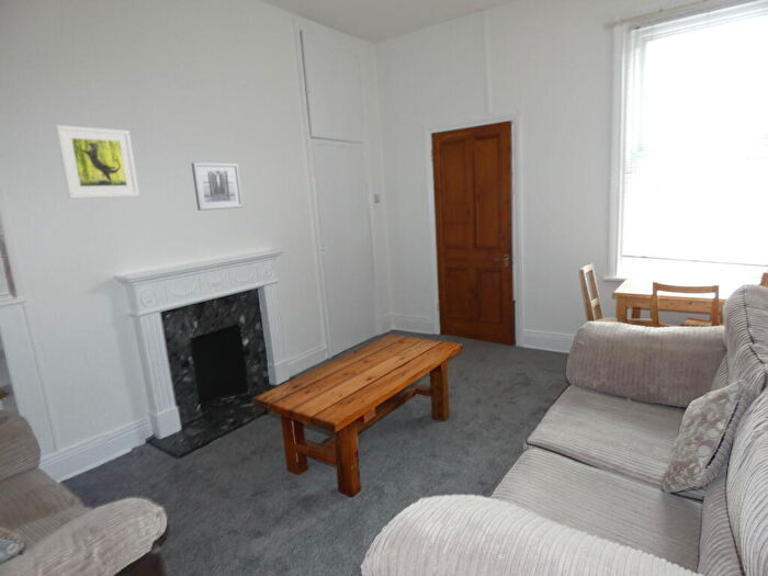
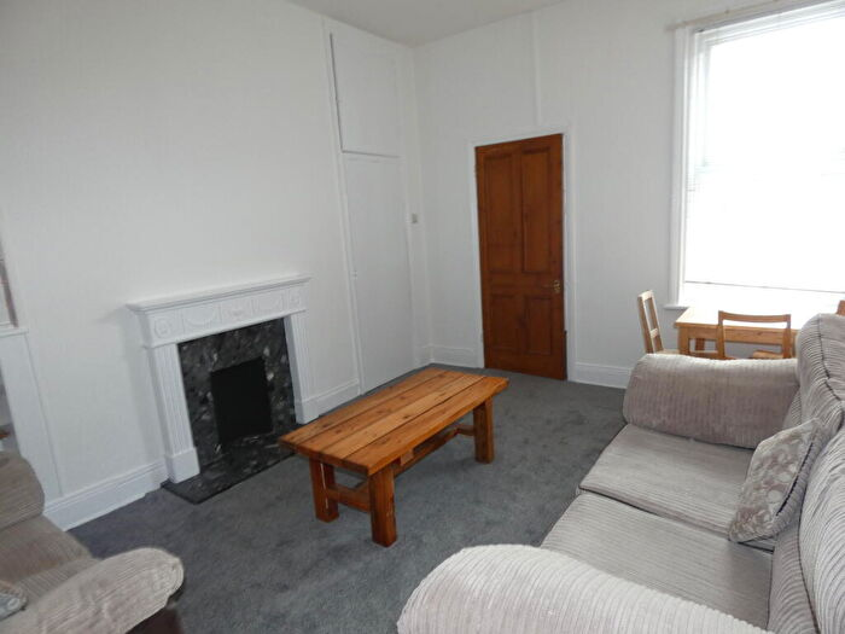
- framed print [55,124,140,200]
- wall art [191,161,245,212]
